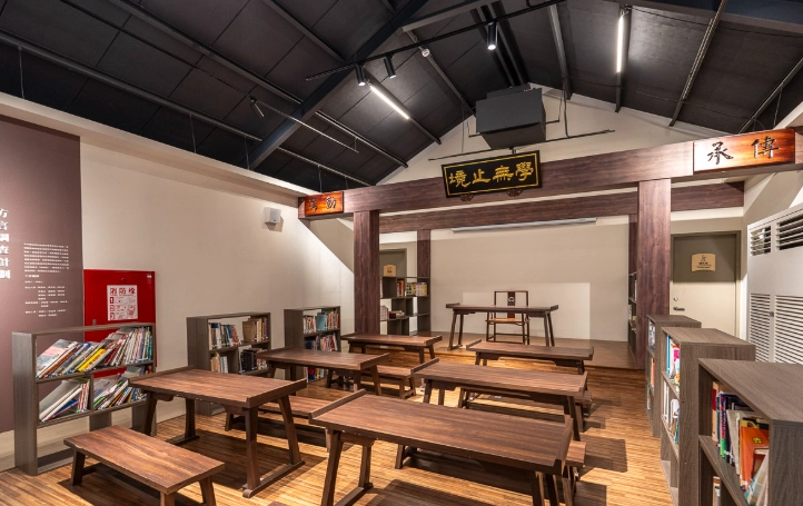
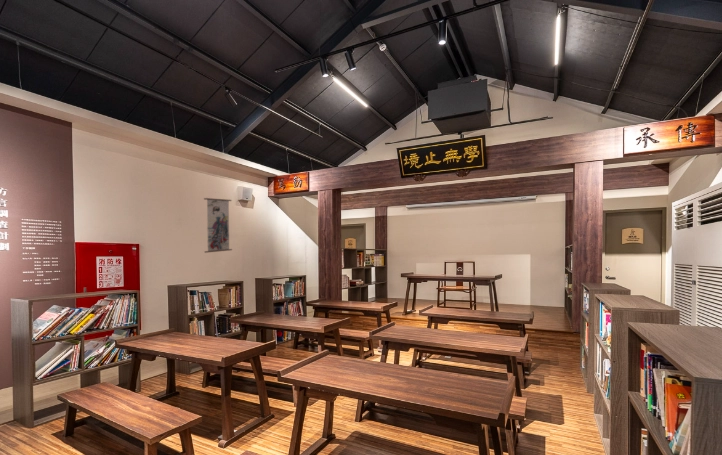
+ wall scroll [203,190,233,254]
